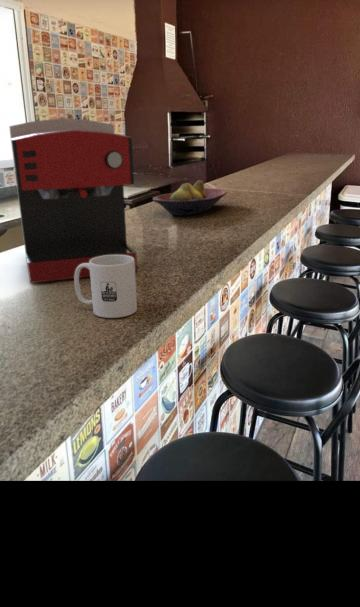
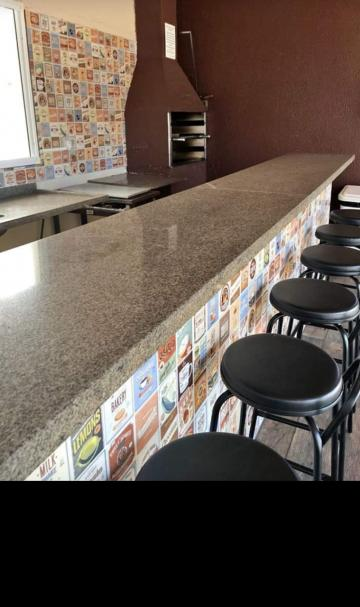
- fruit bowl [152,179,228,216]
- coffee maker [8,117,138,284]
- mug [73,255,138,319]
